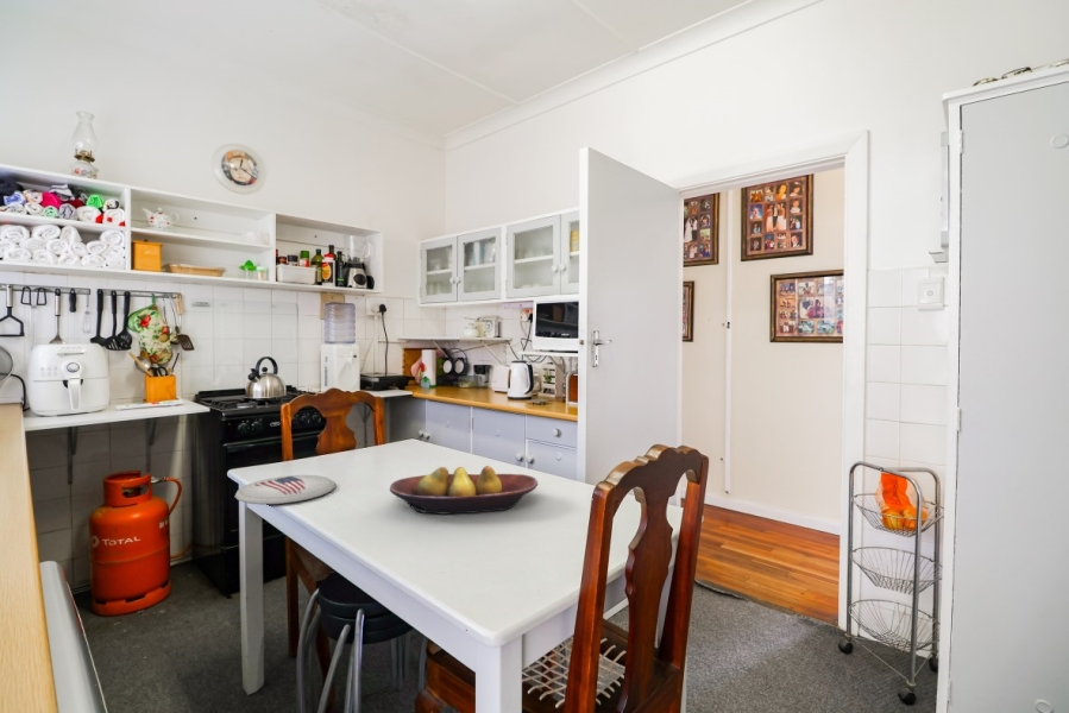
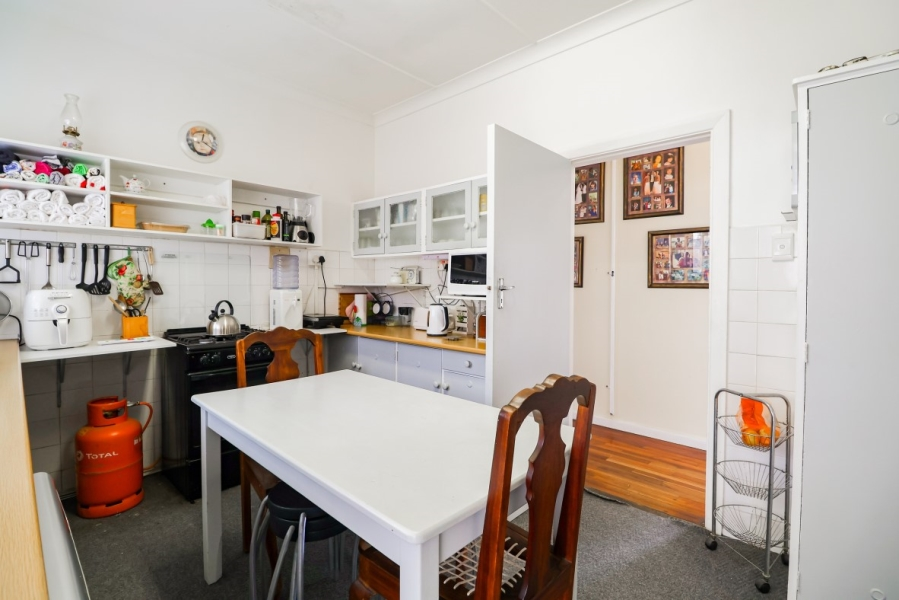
- fruit bowl [389,465,539,515]
- plate [234,474,337,505]
